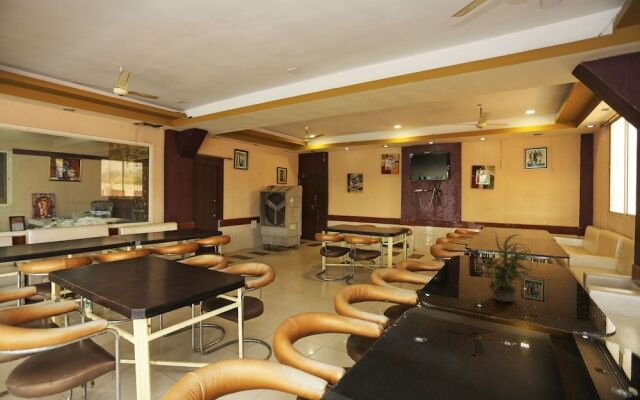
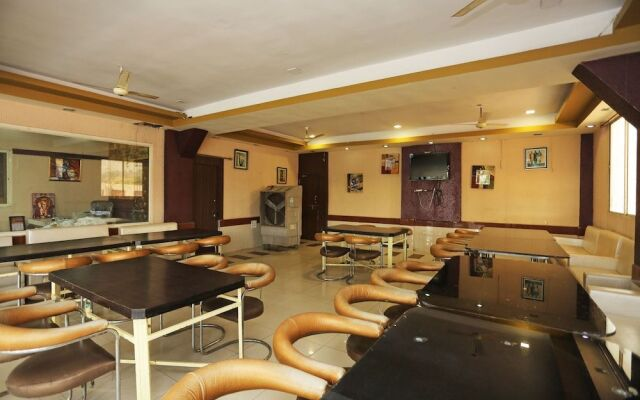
- potted plant [480,230,539,303]
